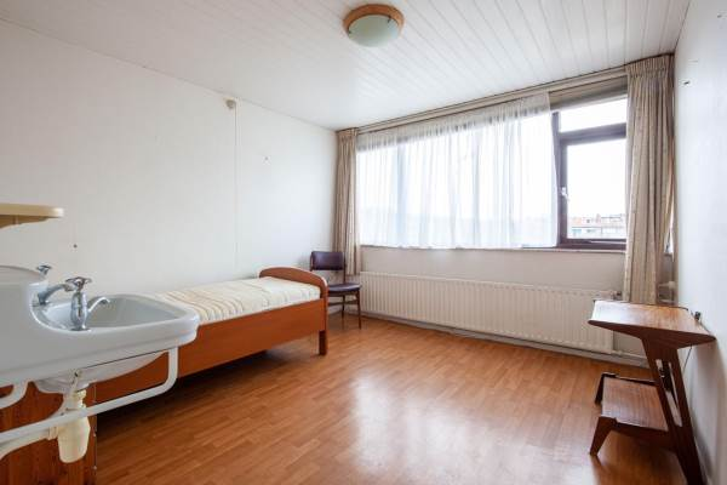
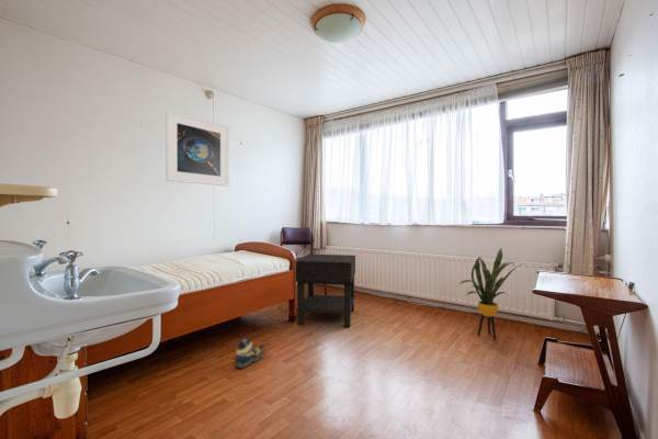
+ house plant [458,248,526,340]
+ nightstand [295,254,356,328]
+ shoe [234,337,266,369]
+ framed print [164,109,229,188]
